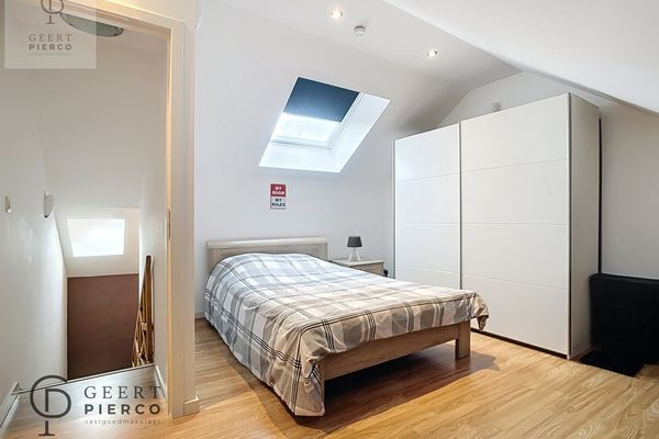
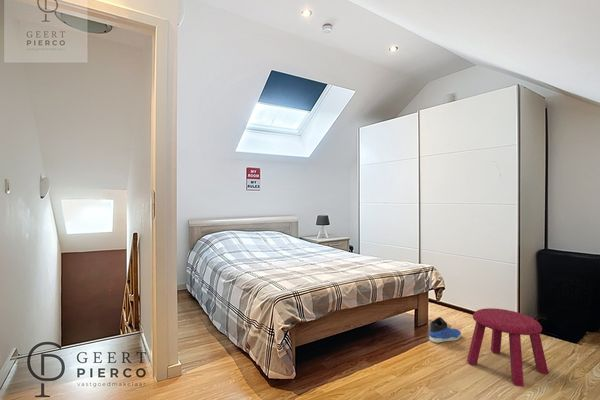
+ sneaker [429,316,462,344]
+ stool [466,307,550,388]
